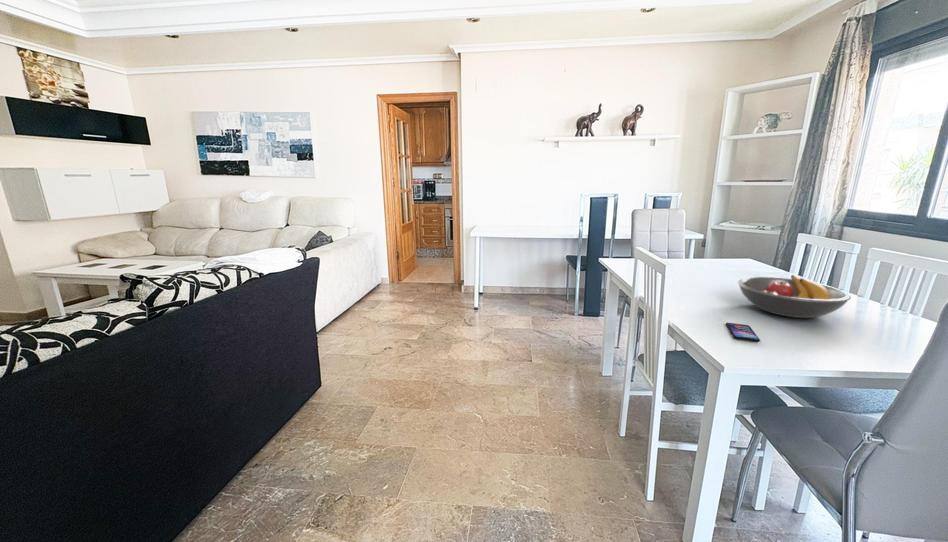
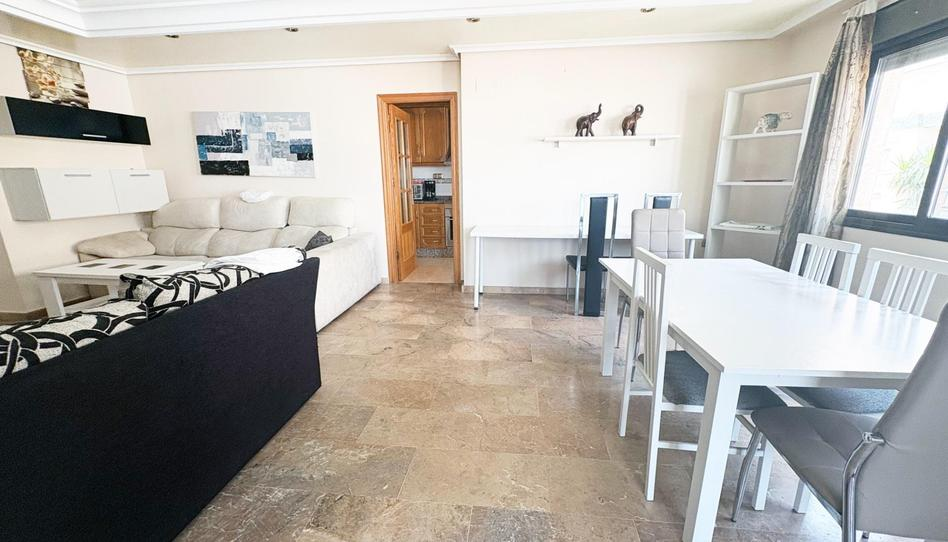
- fruit bowl [737,274,852,319]
- smartphone [725,322,761,343]
